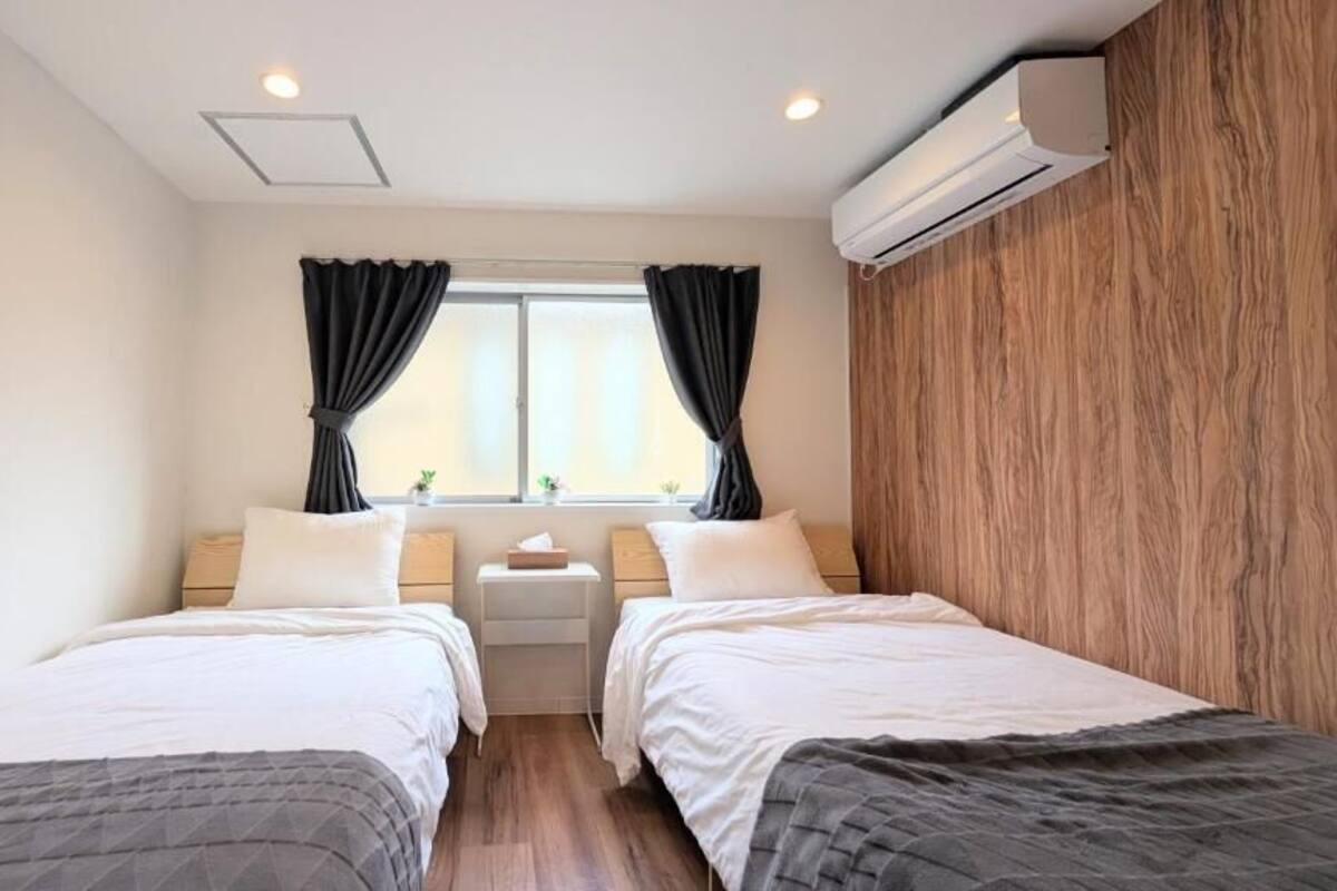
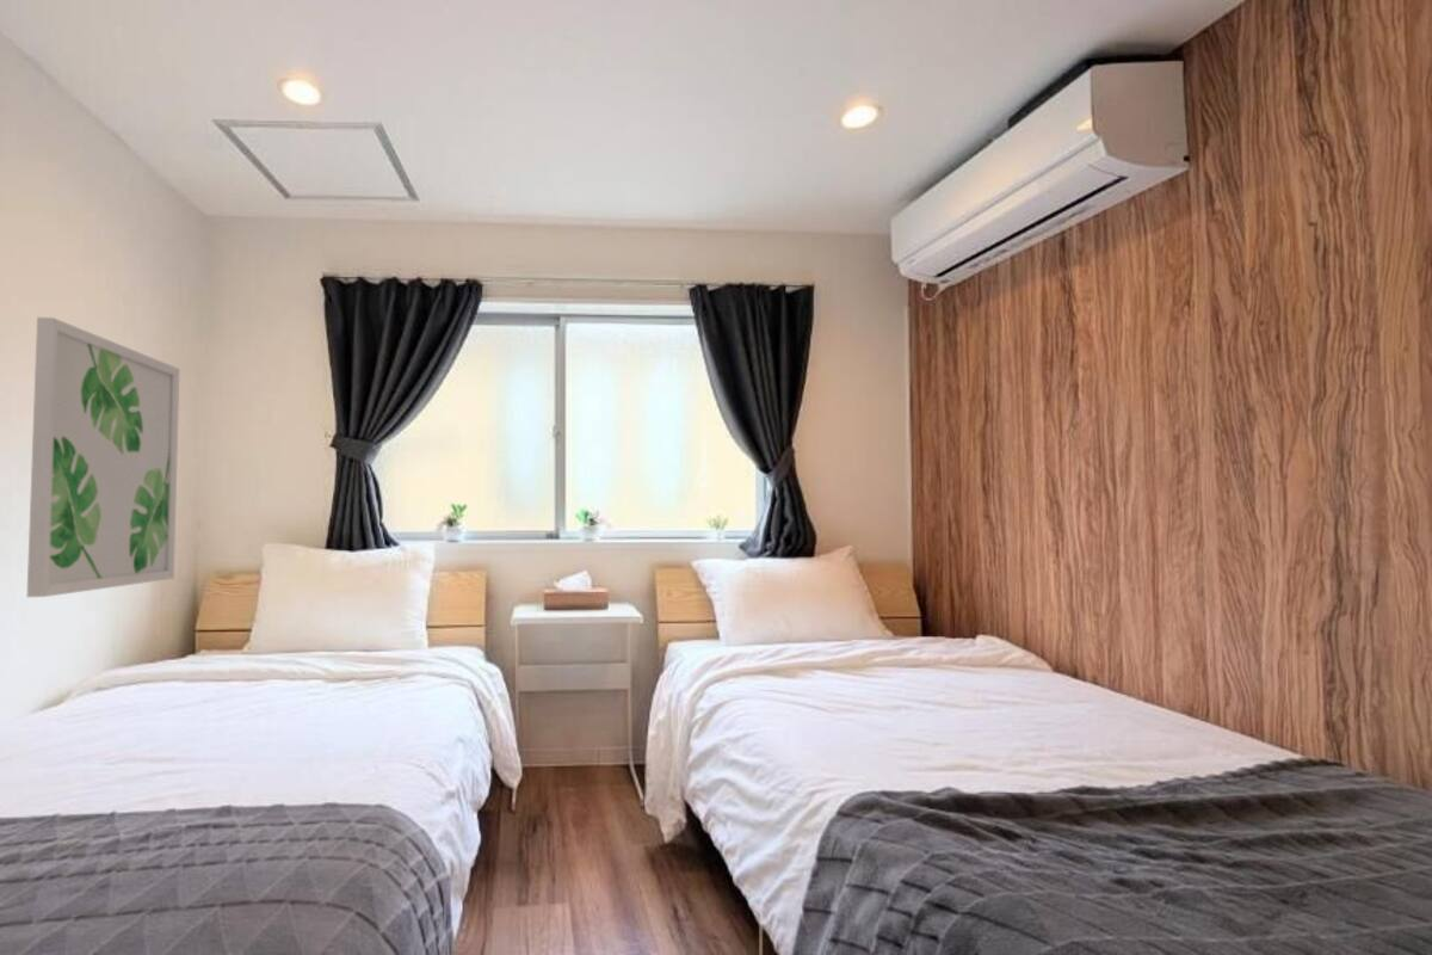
+ wall art [26,316,180,598]
